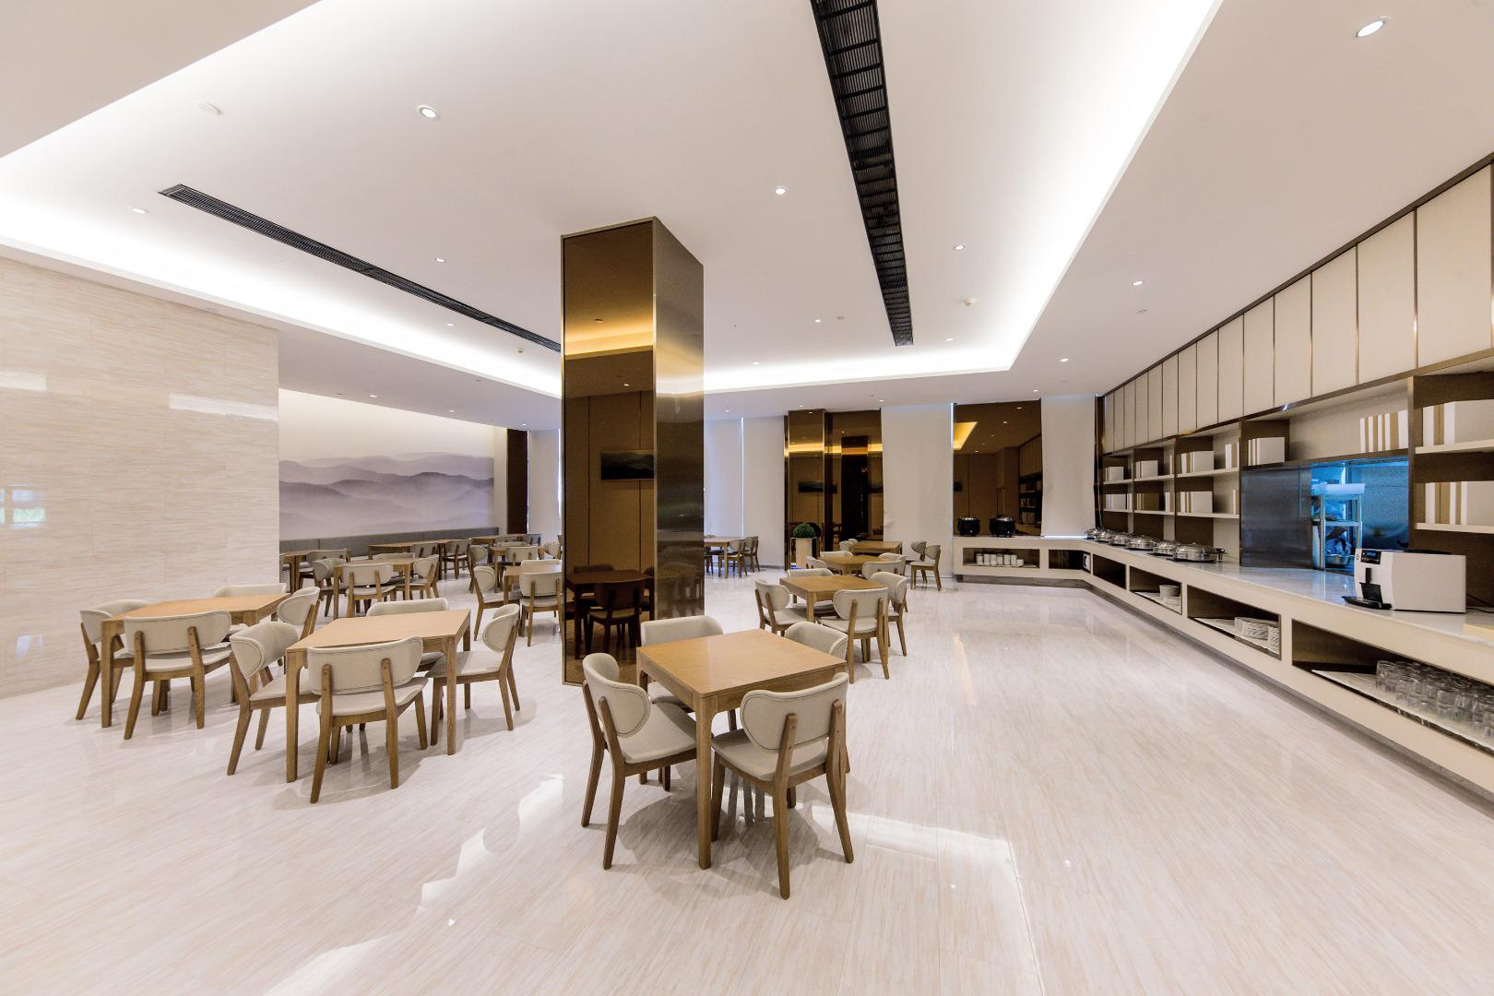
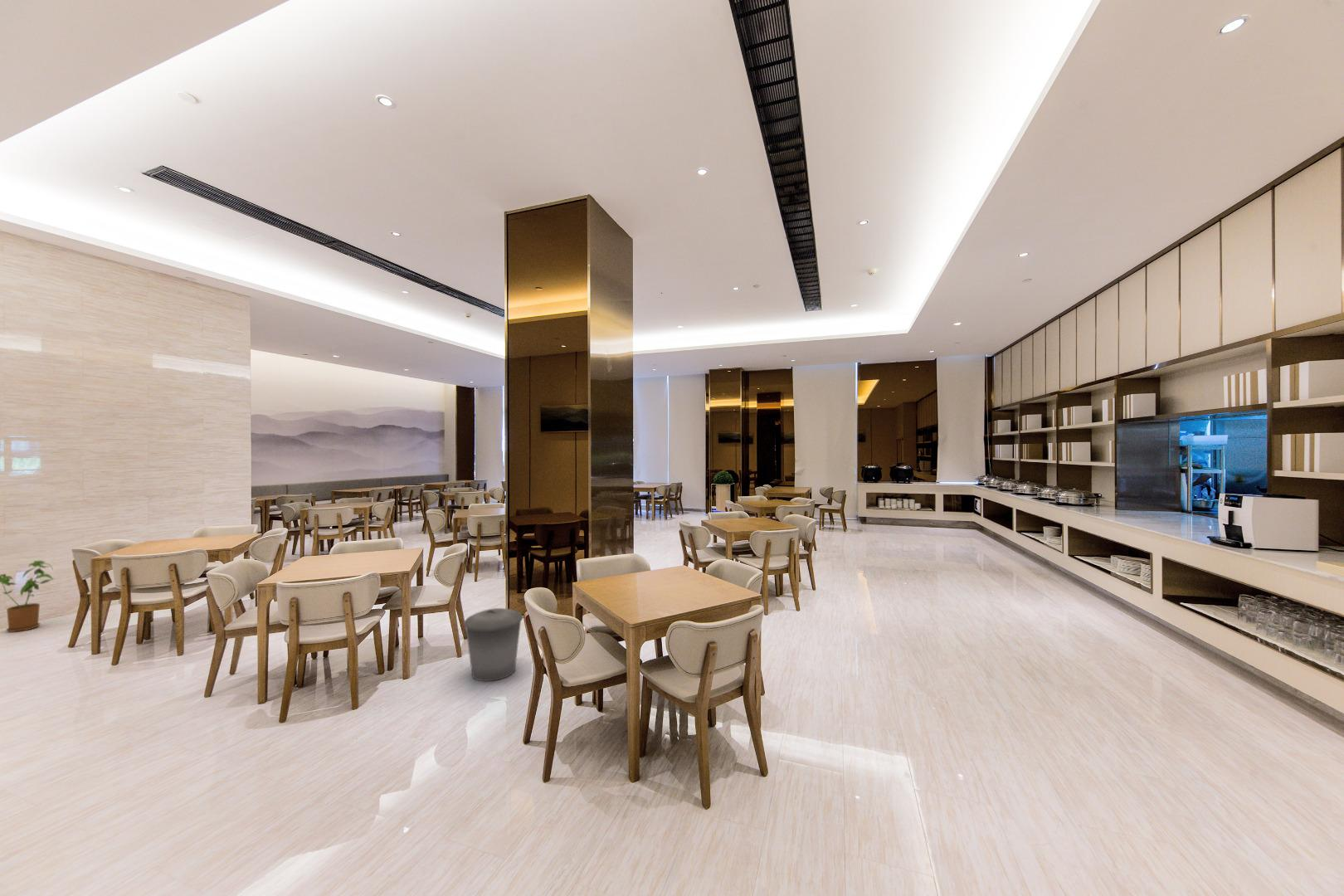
+ house plant [0,560,56,633]
+ trash can [463,607,523,682]
